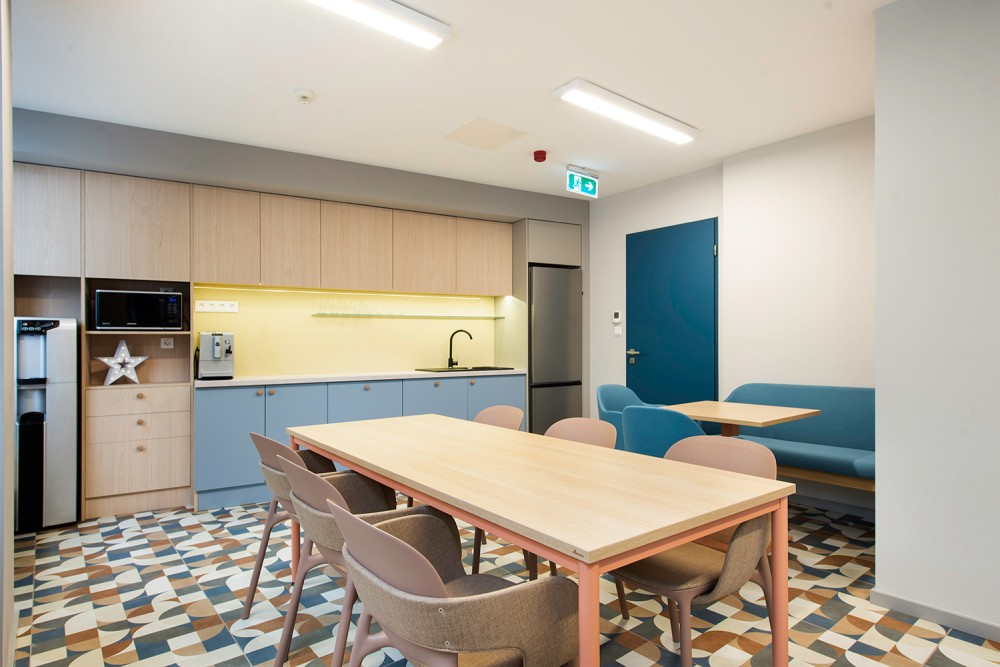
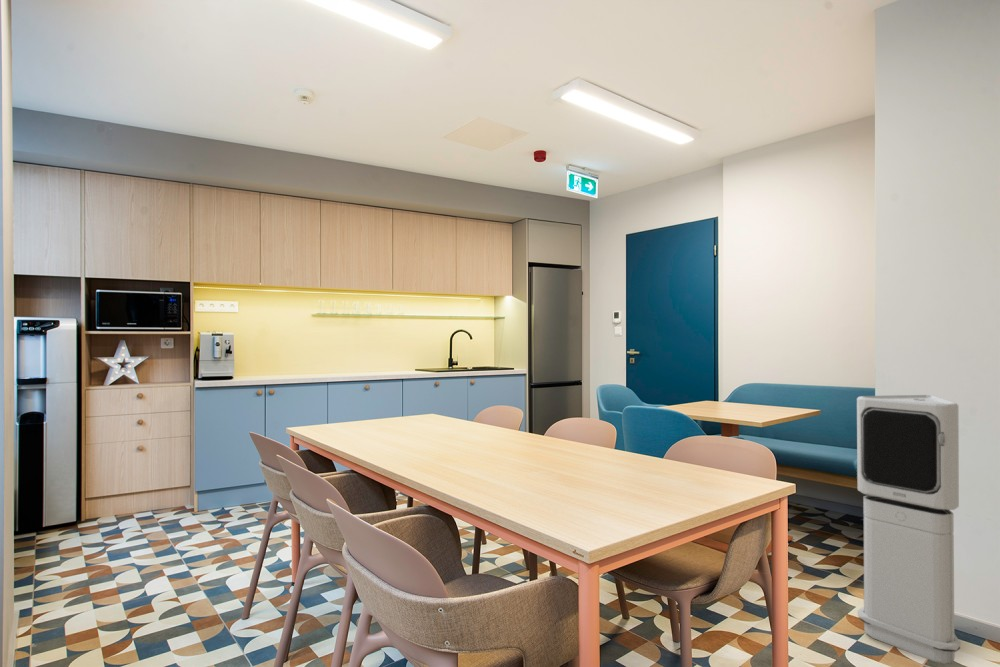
+ air purifier [856,394,962,665]
